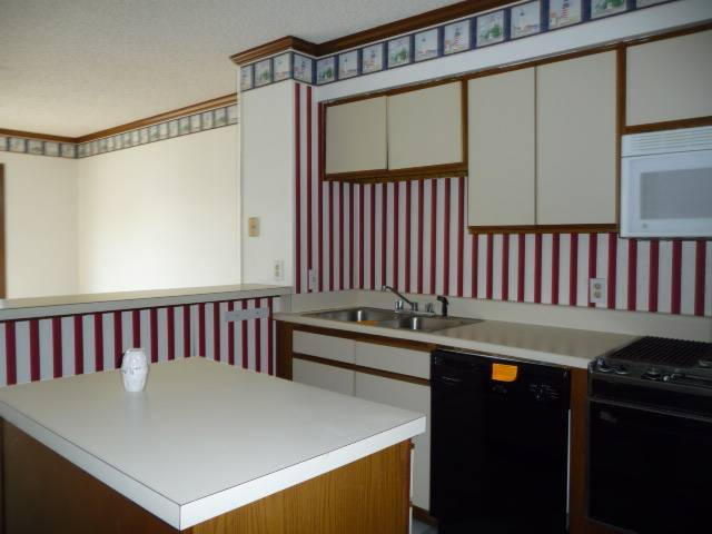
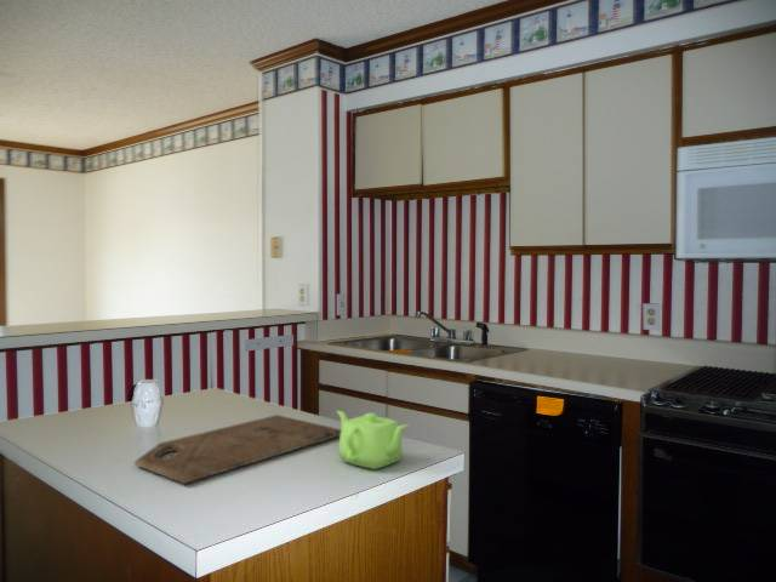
+ teapot [335,410,410,470]
+ cutting board [133,413,342,485]
